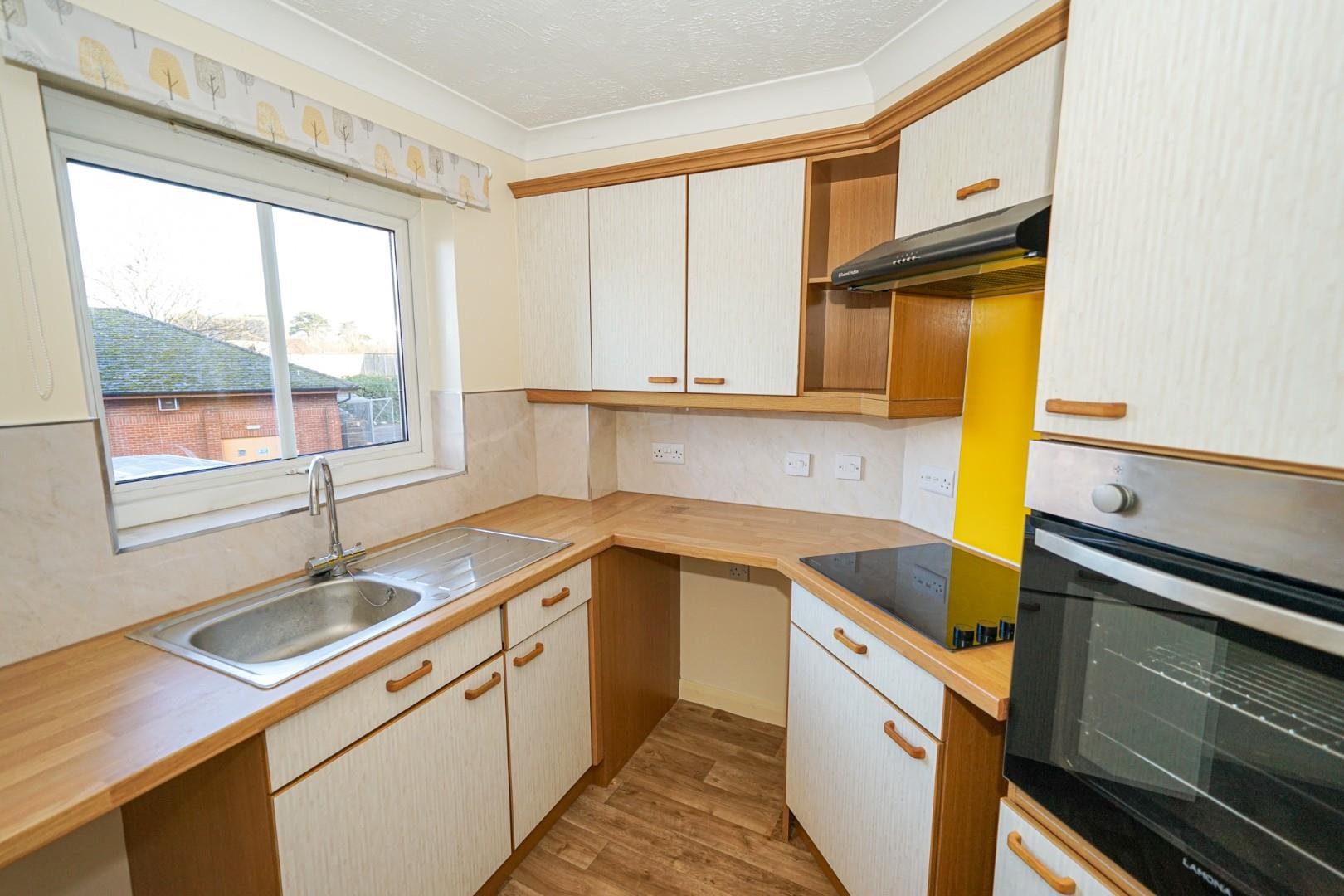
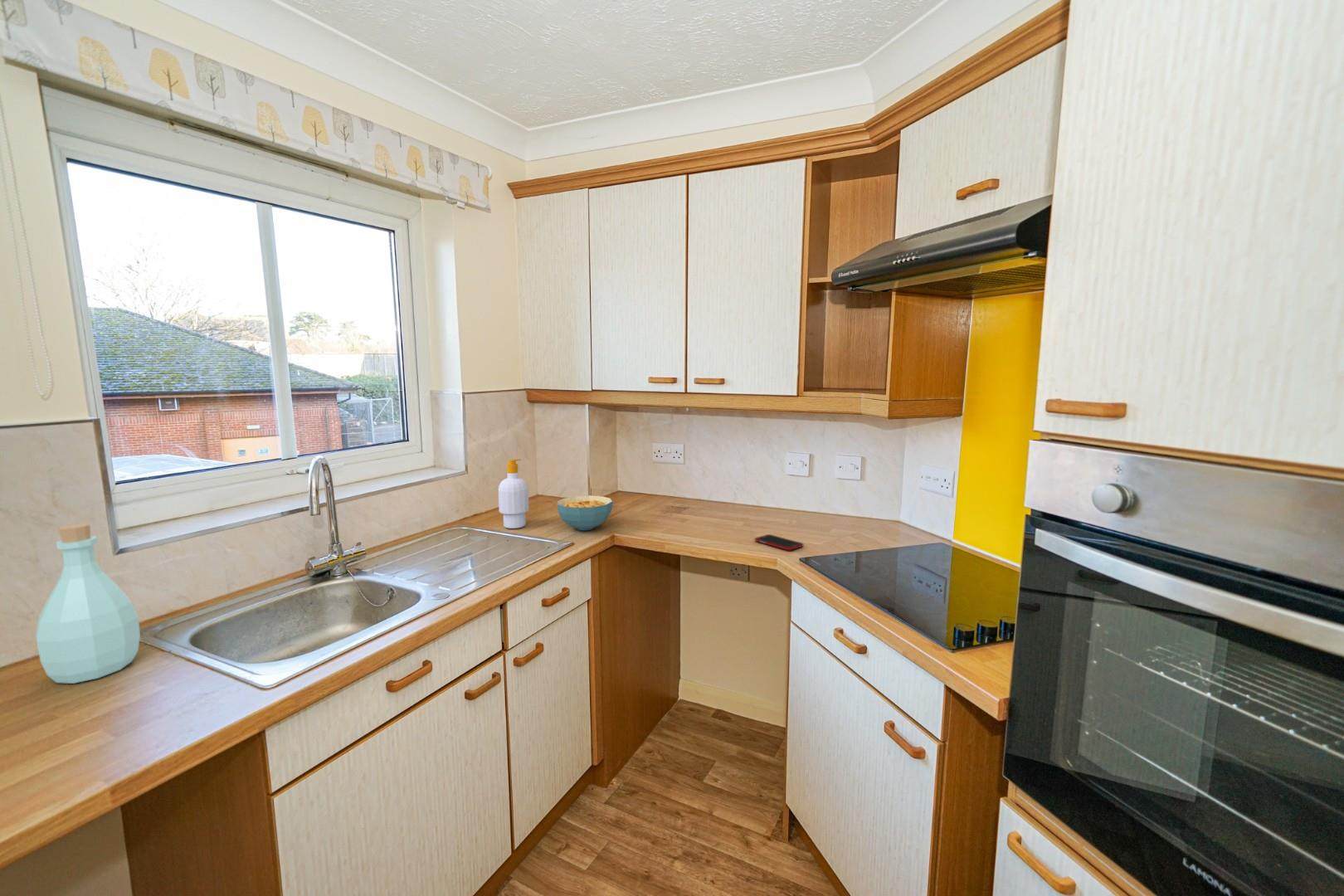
+ bottle [35,523,141,684]
+ cell phone [754,533,804,552]
+ cereal bowl [556,494,614,531]
+ soap bottle [498,458,529,529]
